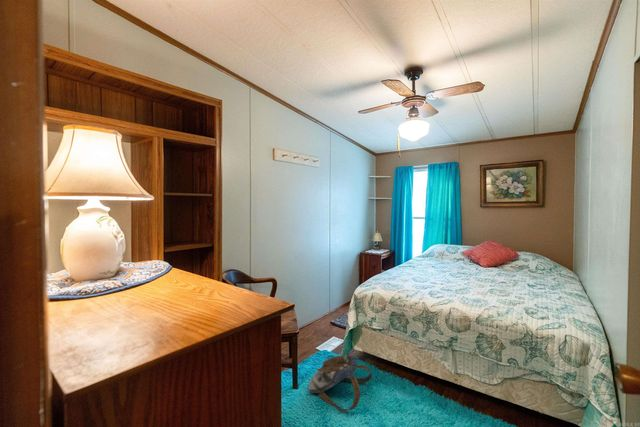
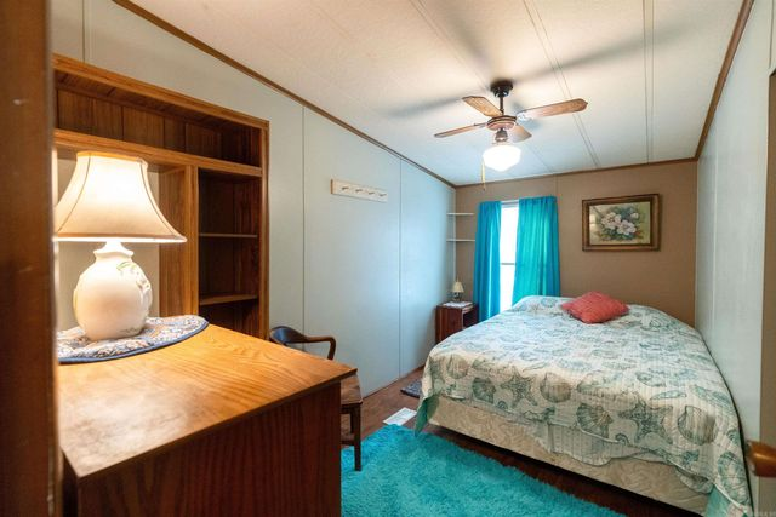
- backpack [308,354,373,412]
